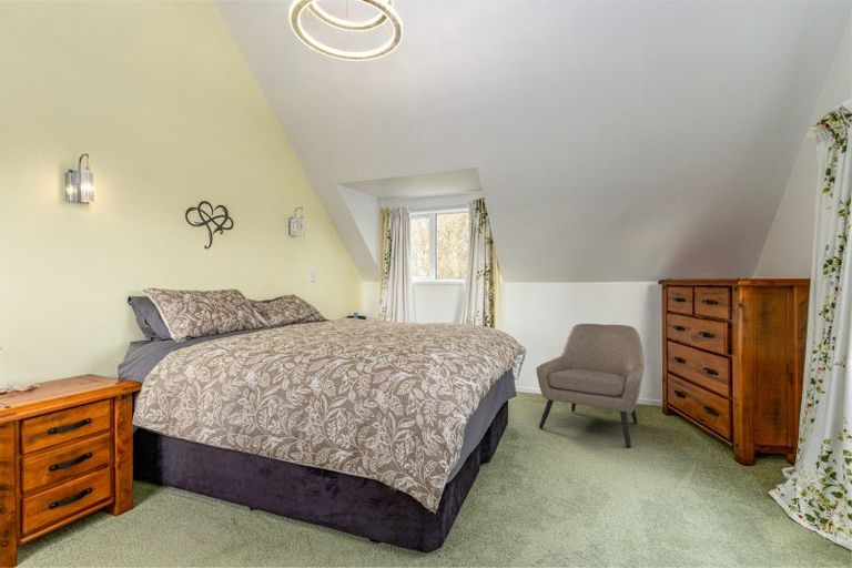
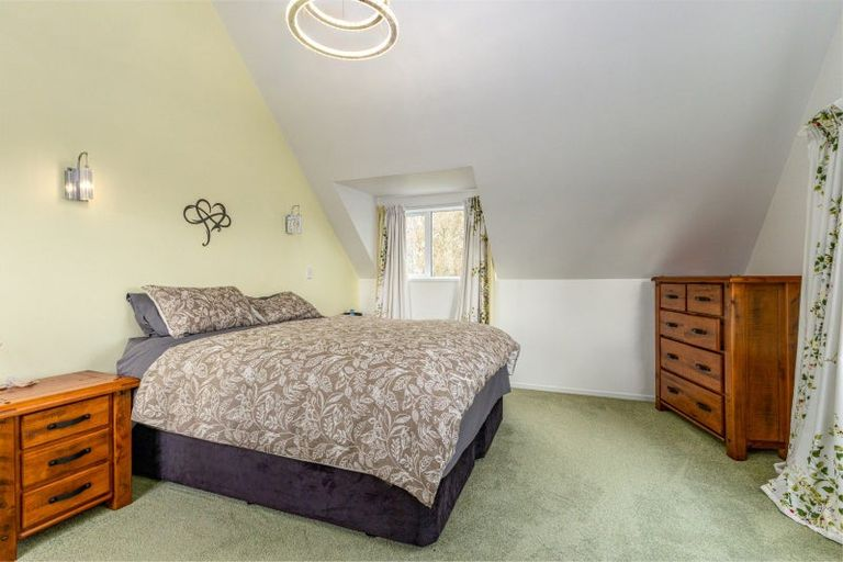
- armchair [535,323,646,449]
